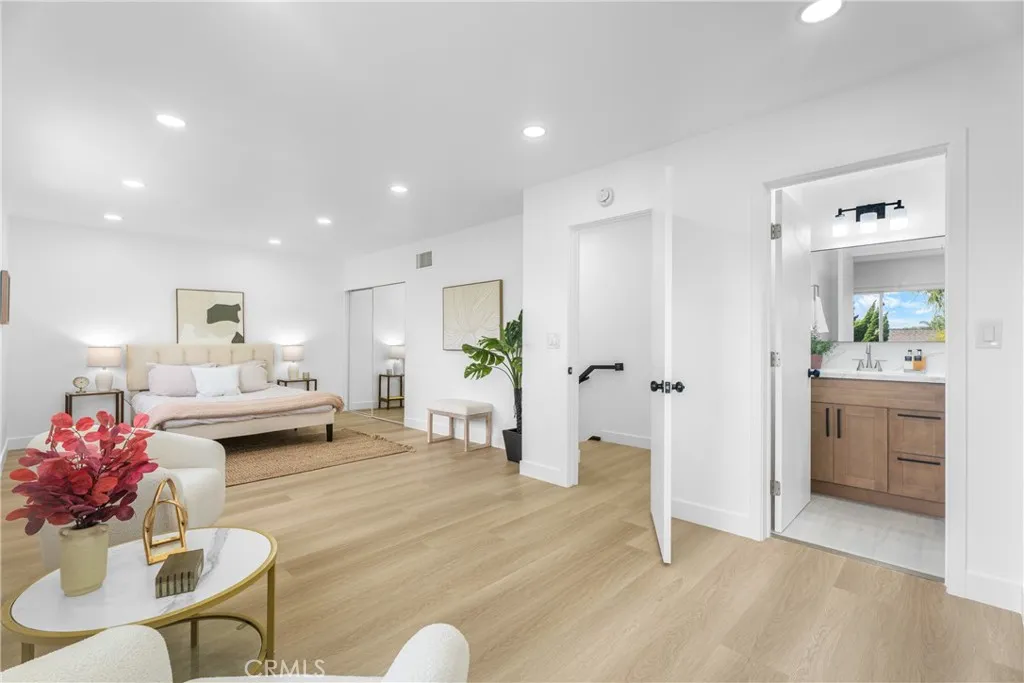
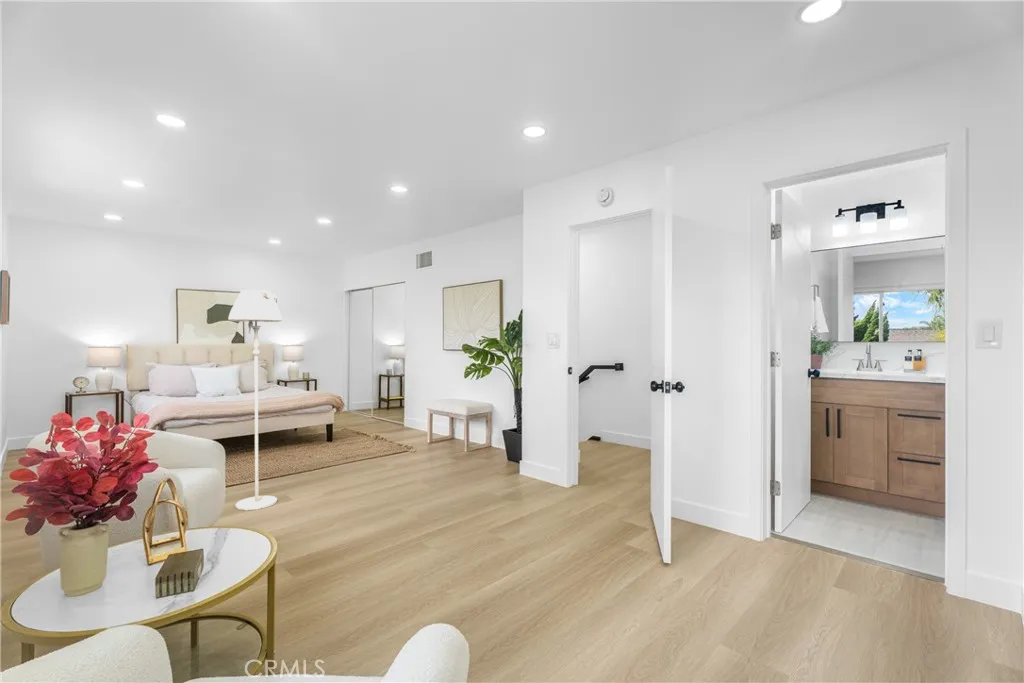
+ floor lamp [227,289,283,511]
